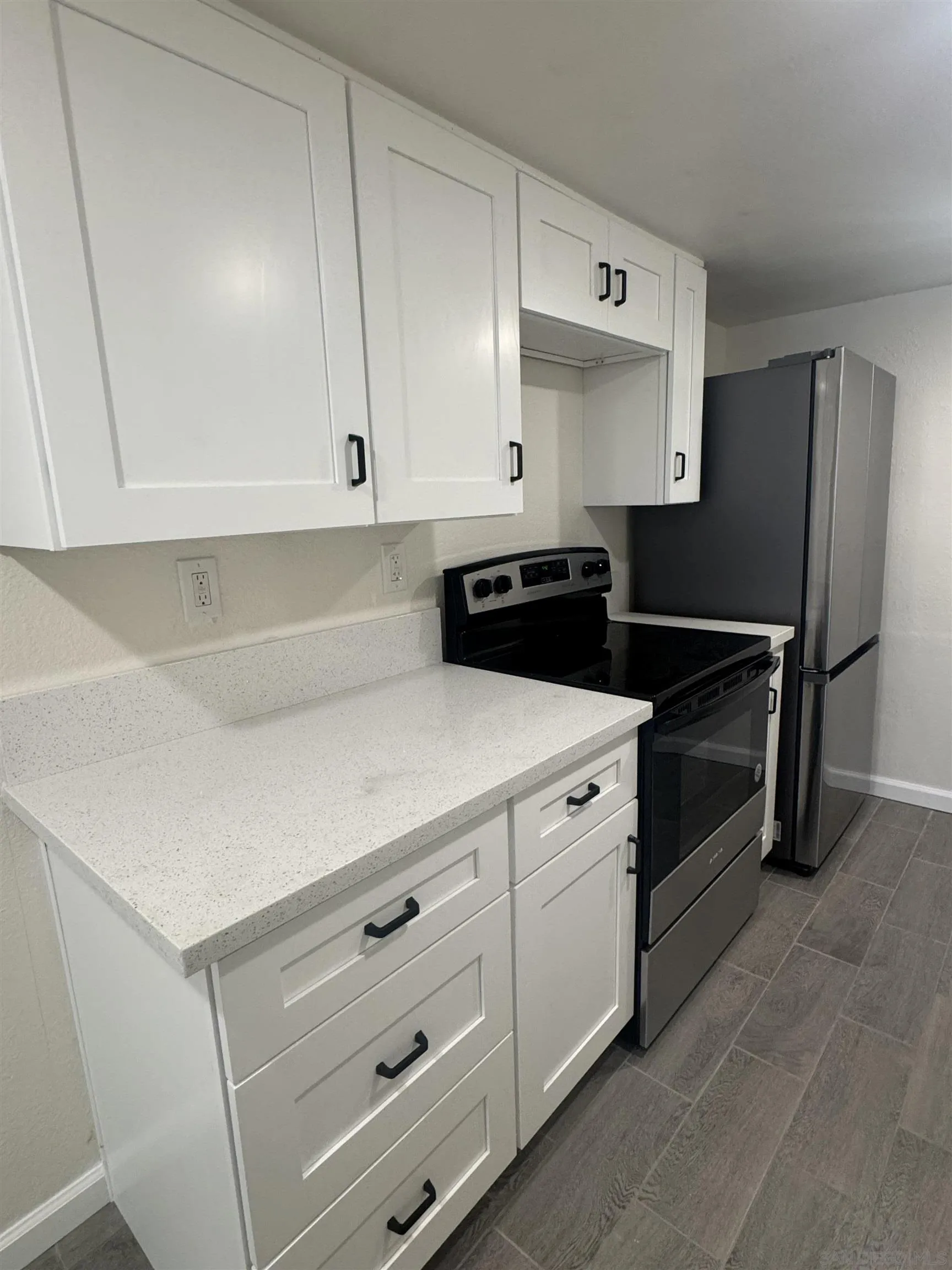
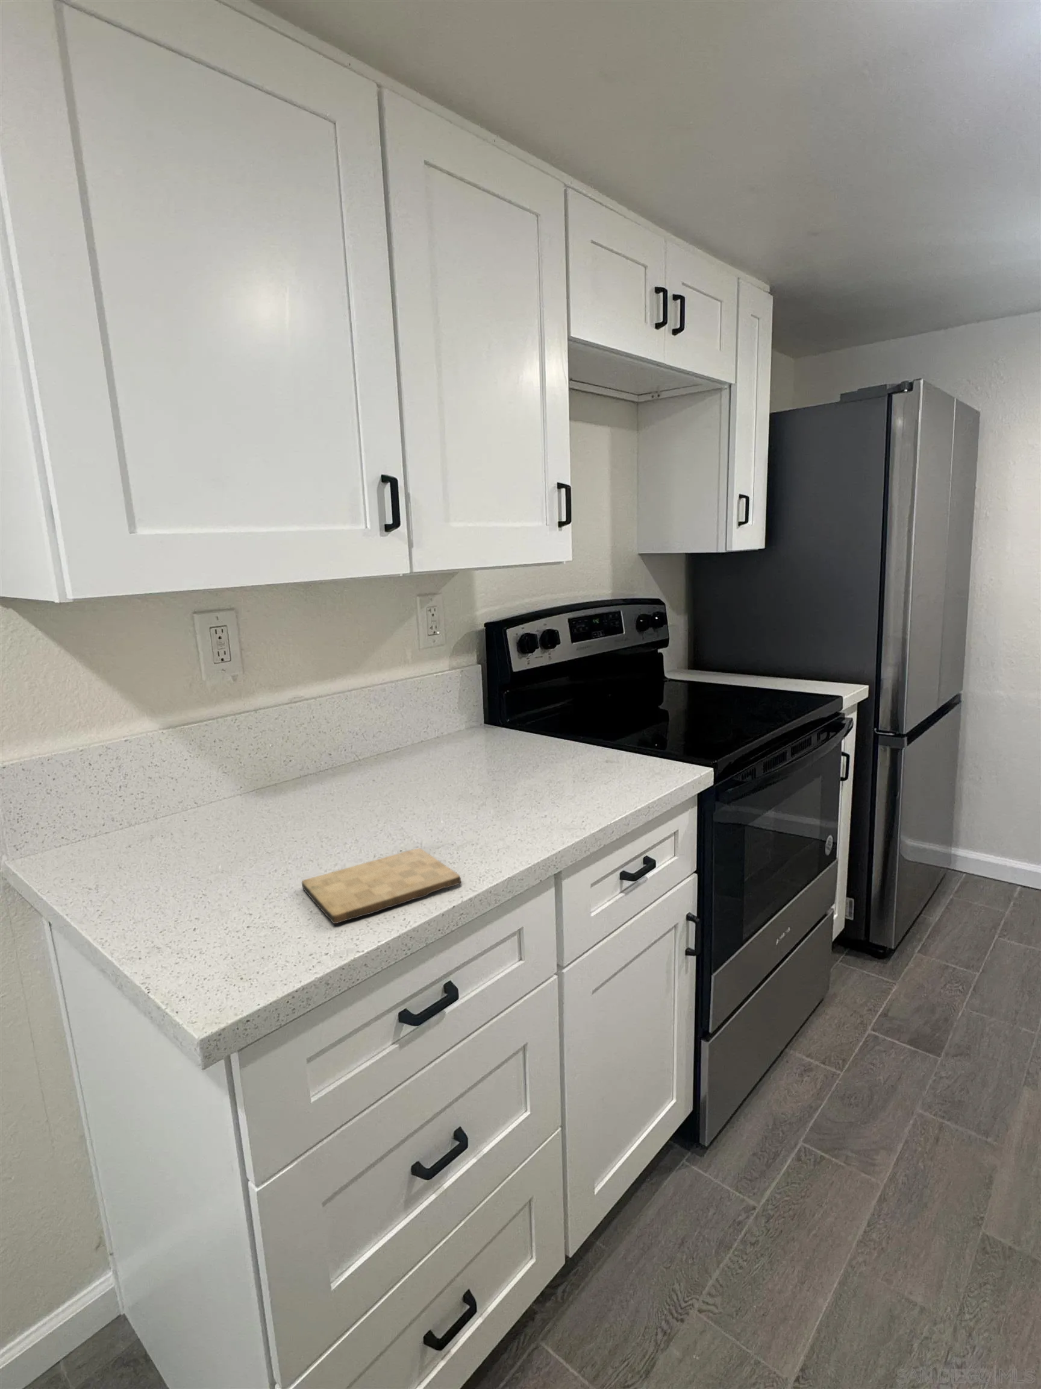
+ cutting board [301,848,463,924]
